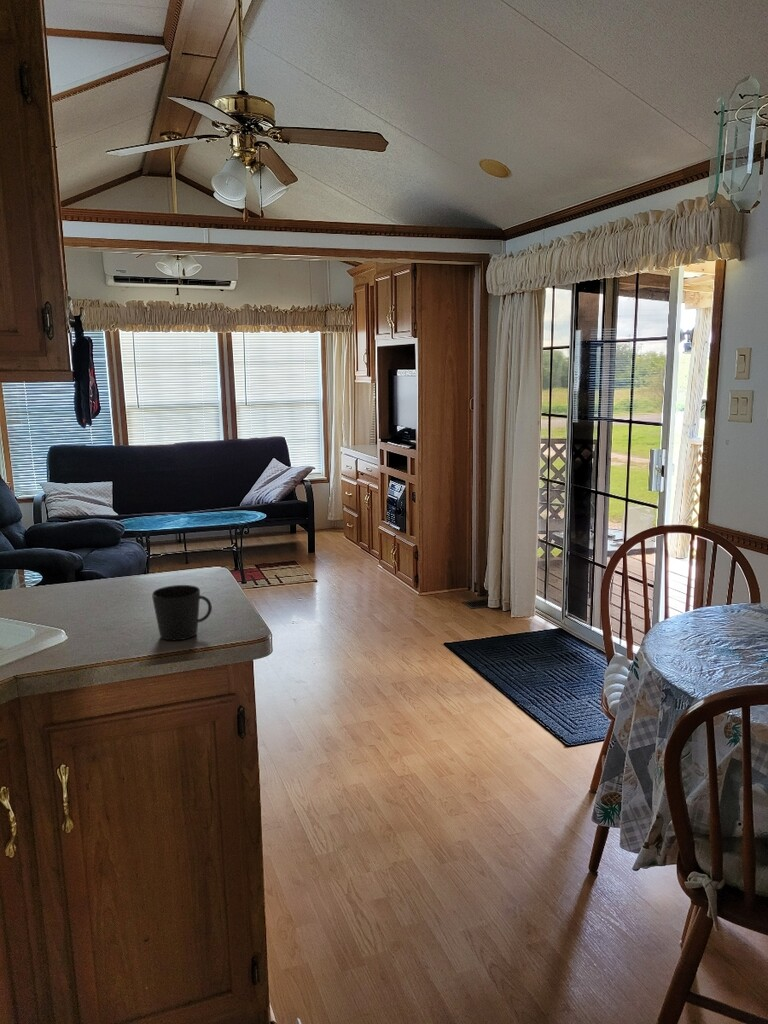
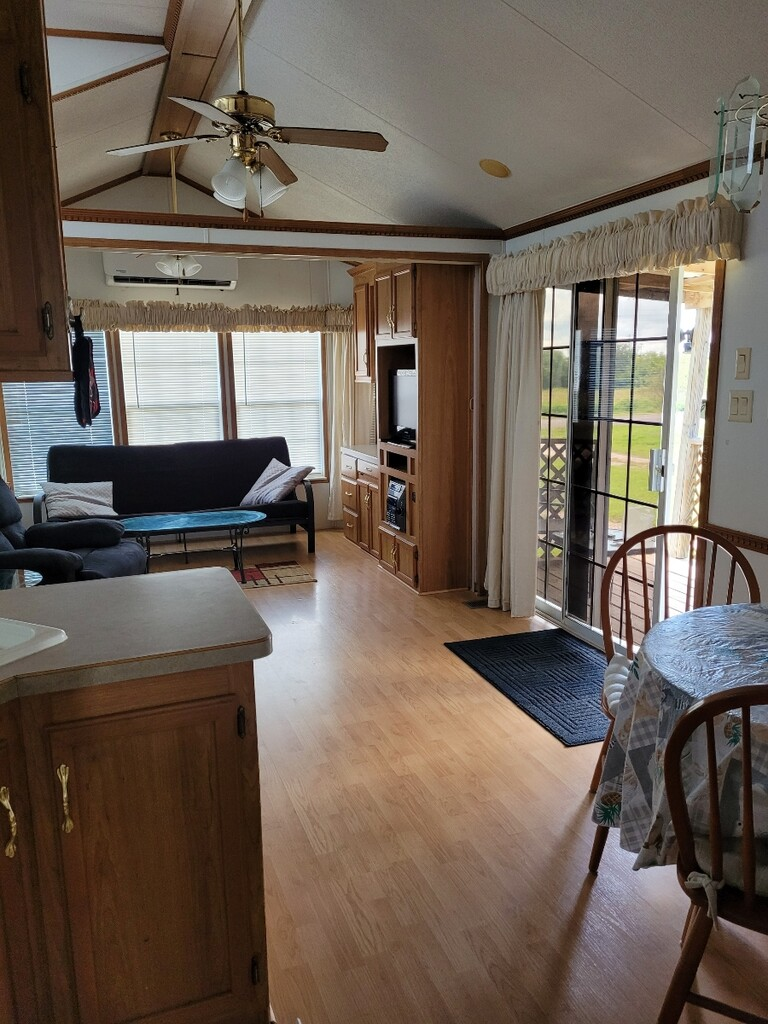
- cup [151,584,213,641]
